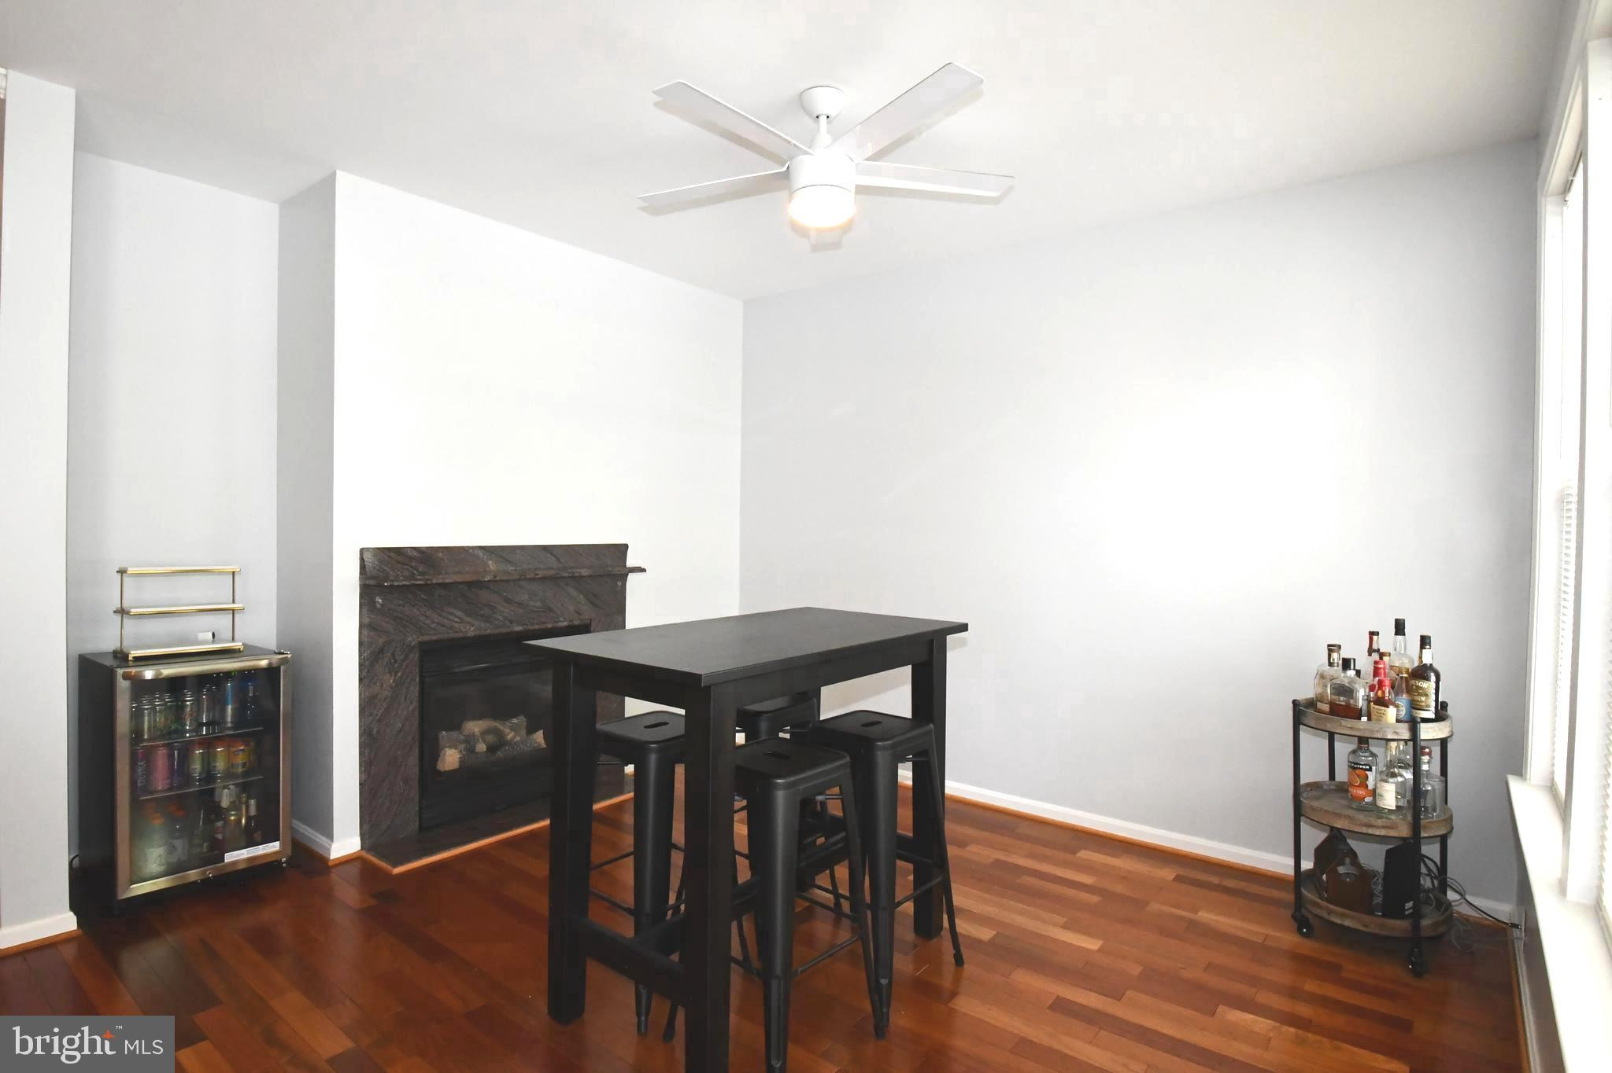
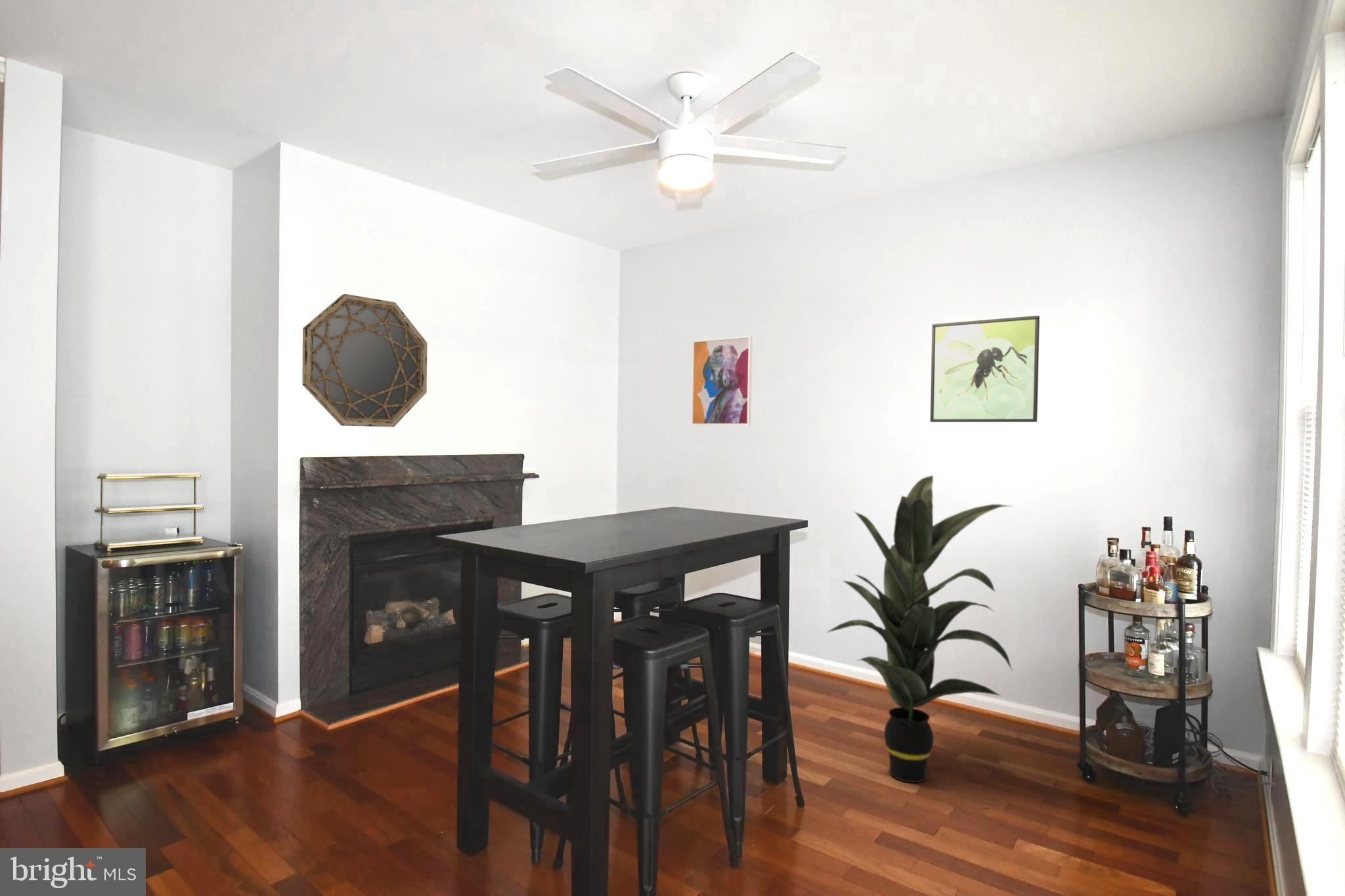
+ indoor plant [826,475,1015,783]
+ home mirror [301,293,428,427]
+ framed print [929,315,1040,423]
+ wall art [690,335,753,426]
